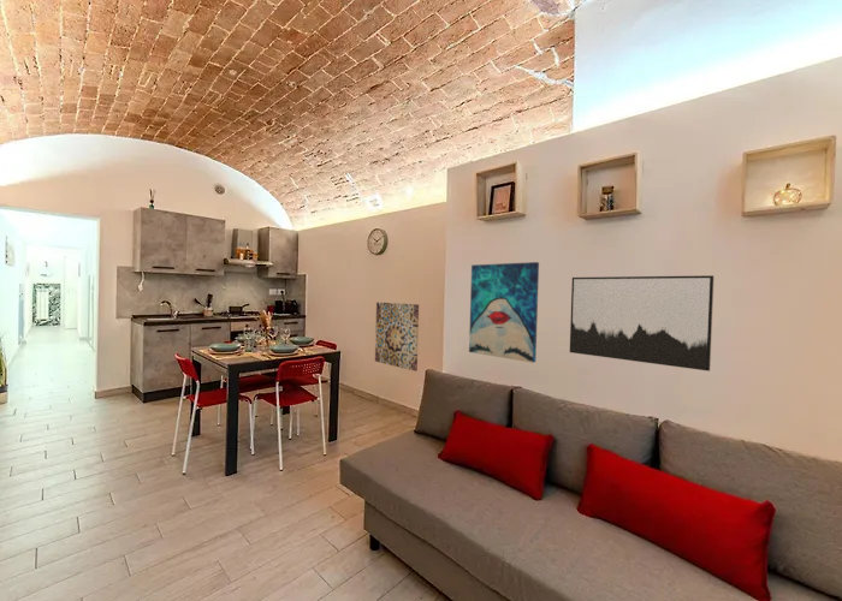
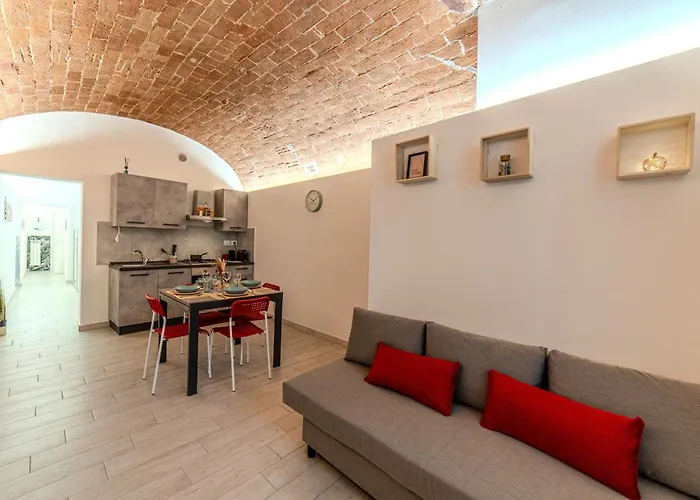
- wall art [569,274,714,373]
- wall art [468,261,540,364]
- wall art [374,302,420,373]
